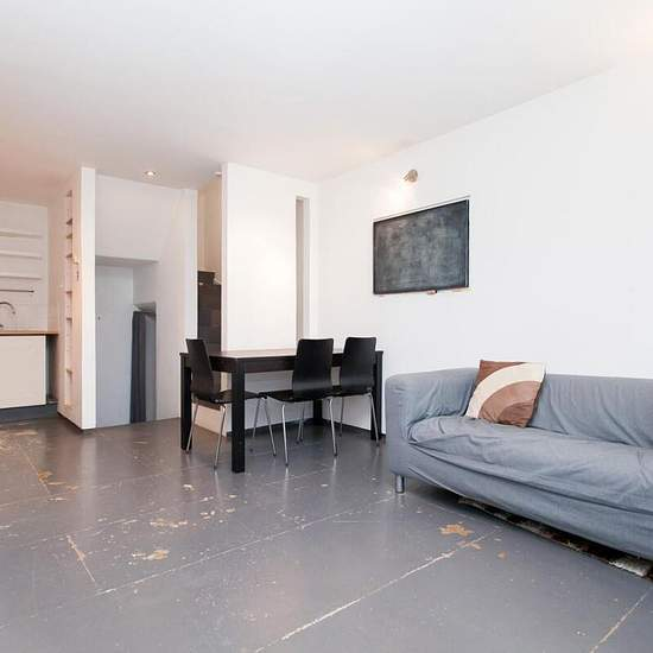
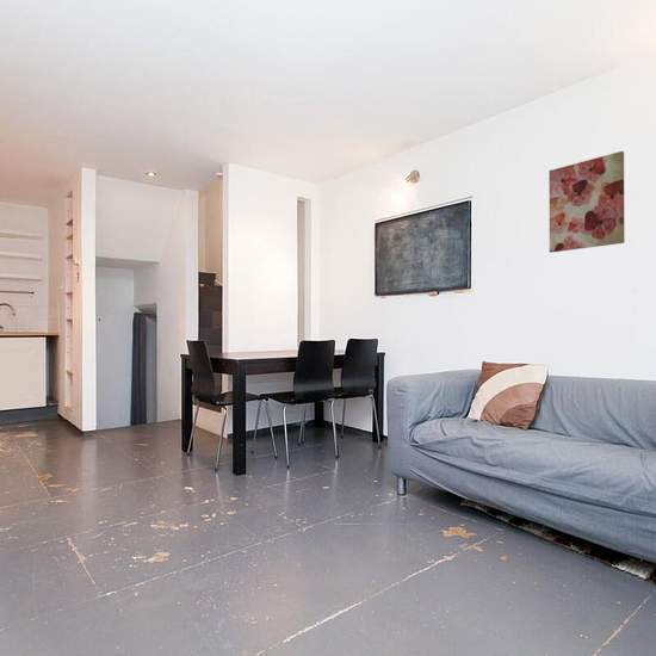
+ wall art [547,150,625,254]
